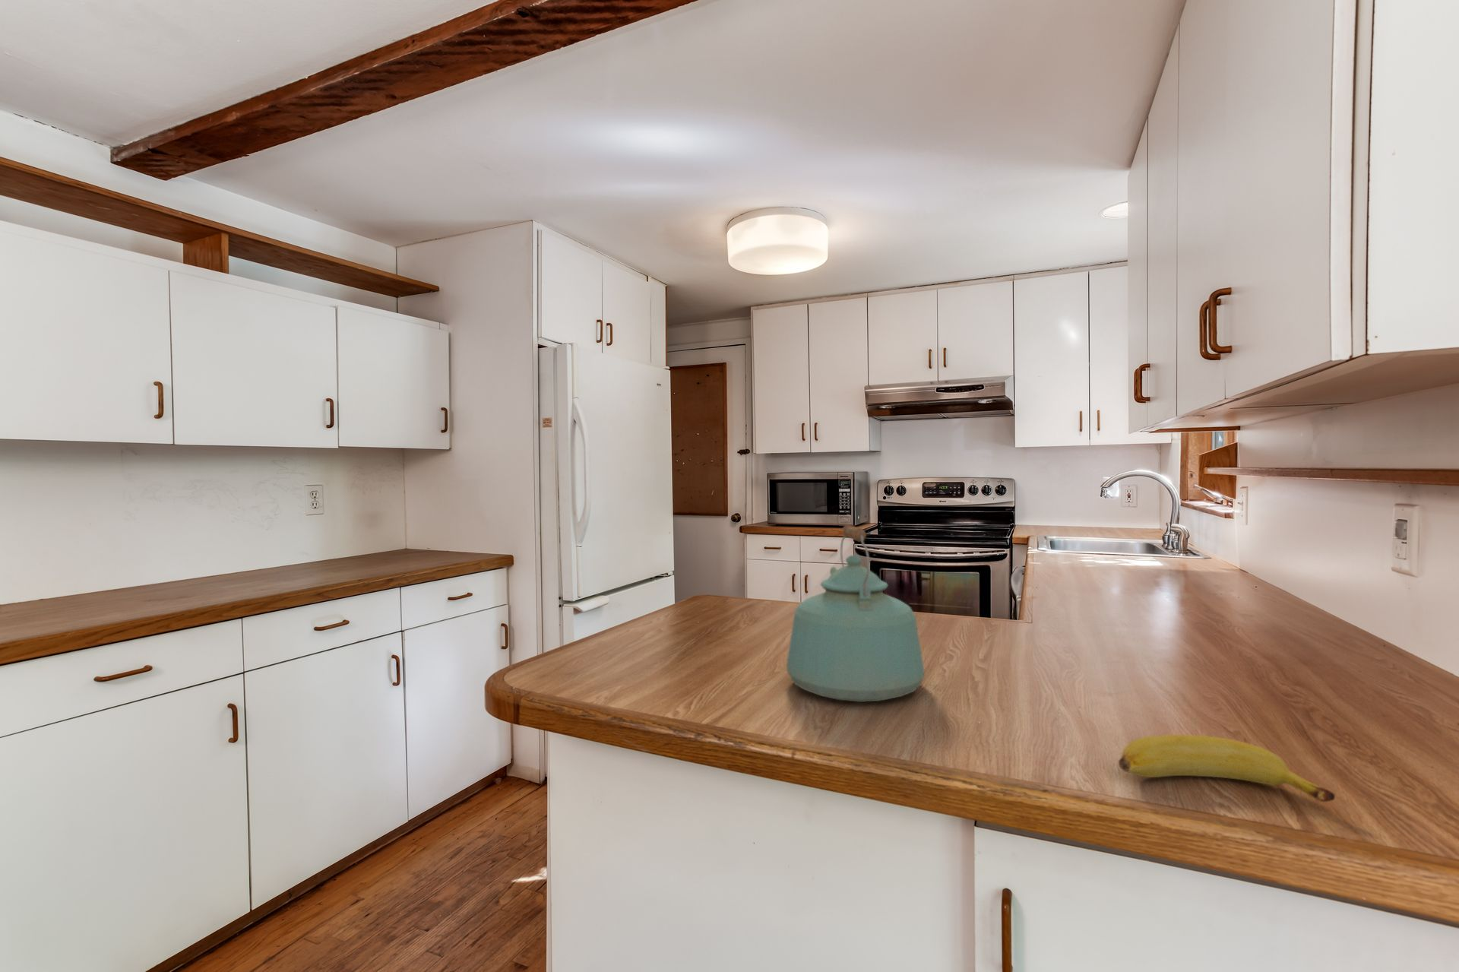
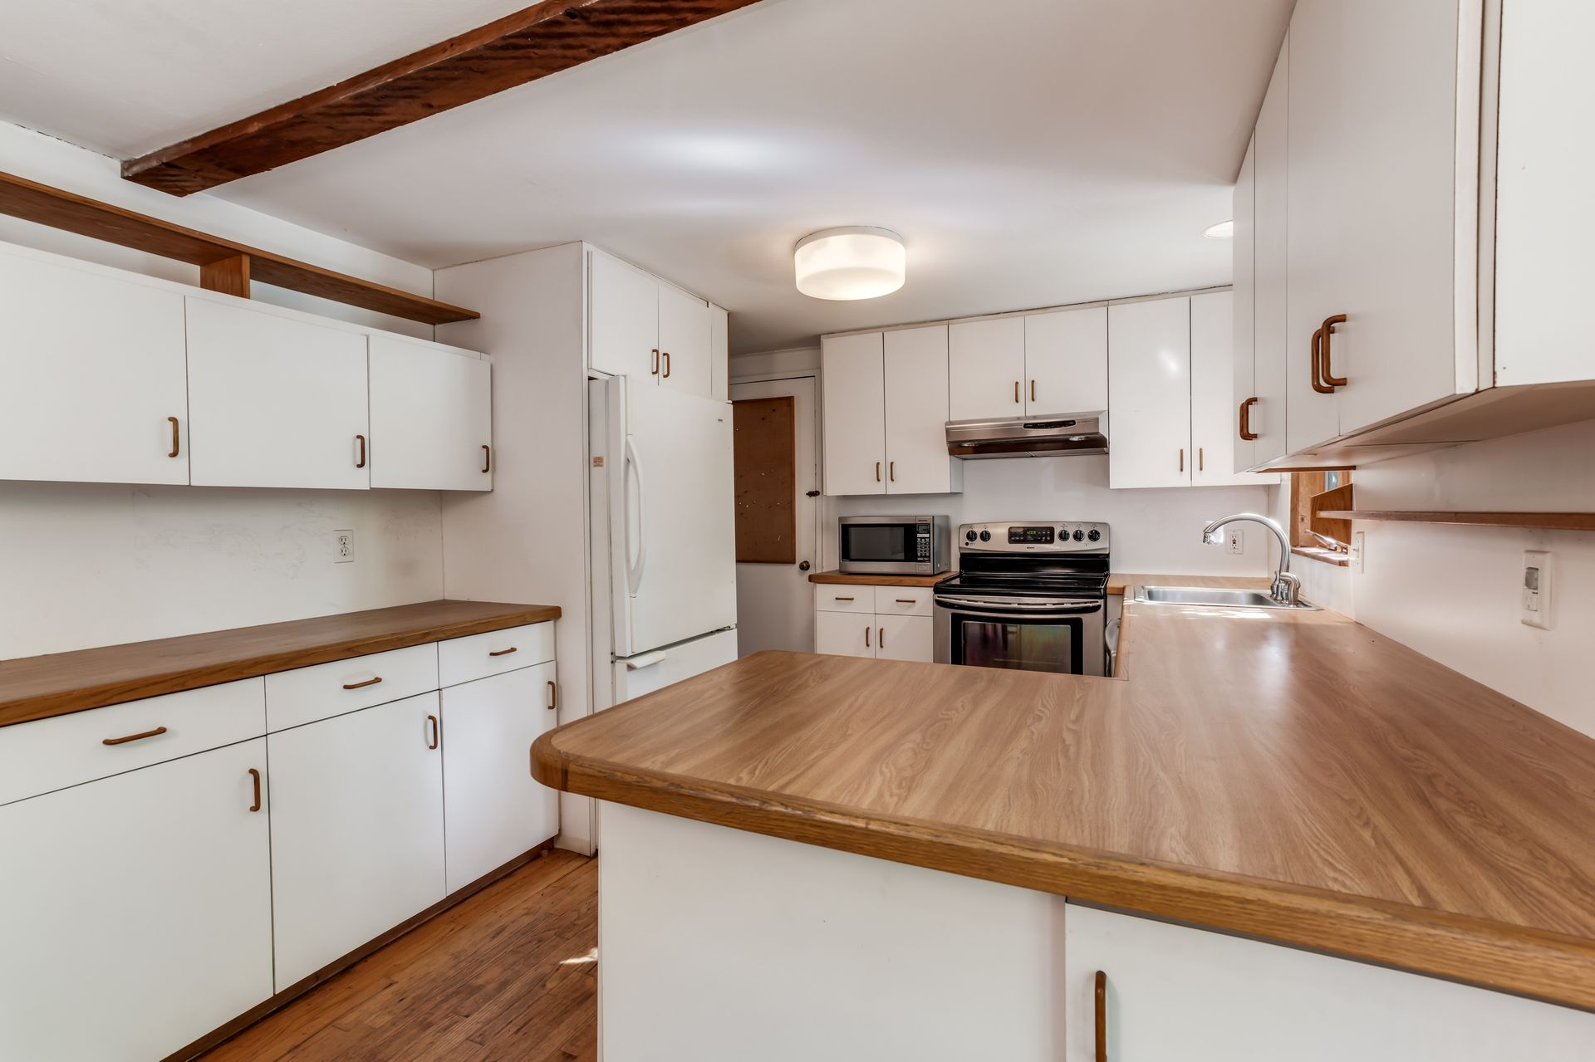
- kettle [785,524,925,703]
- banana [1117,734,1336,803]
